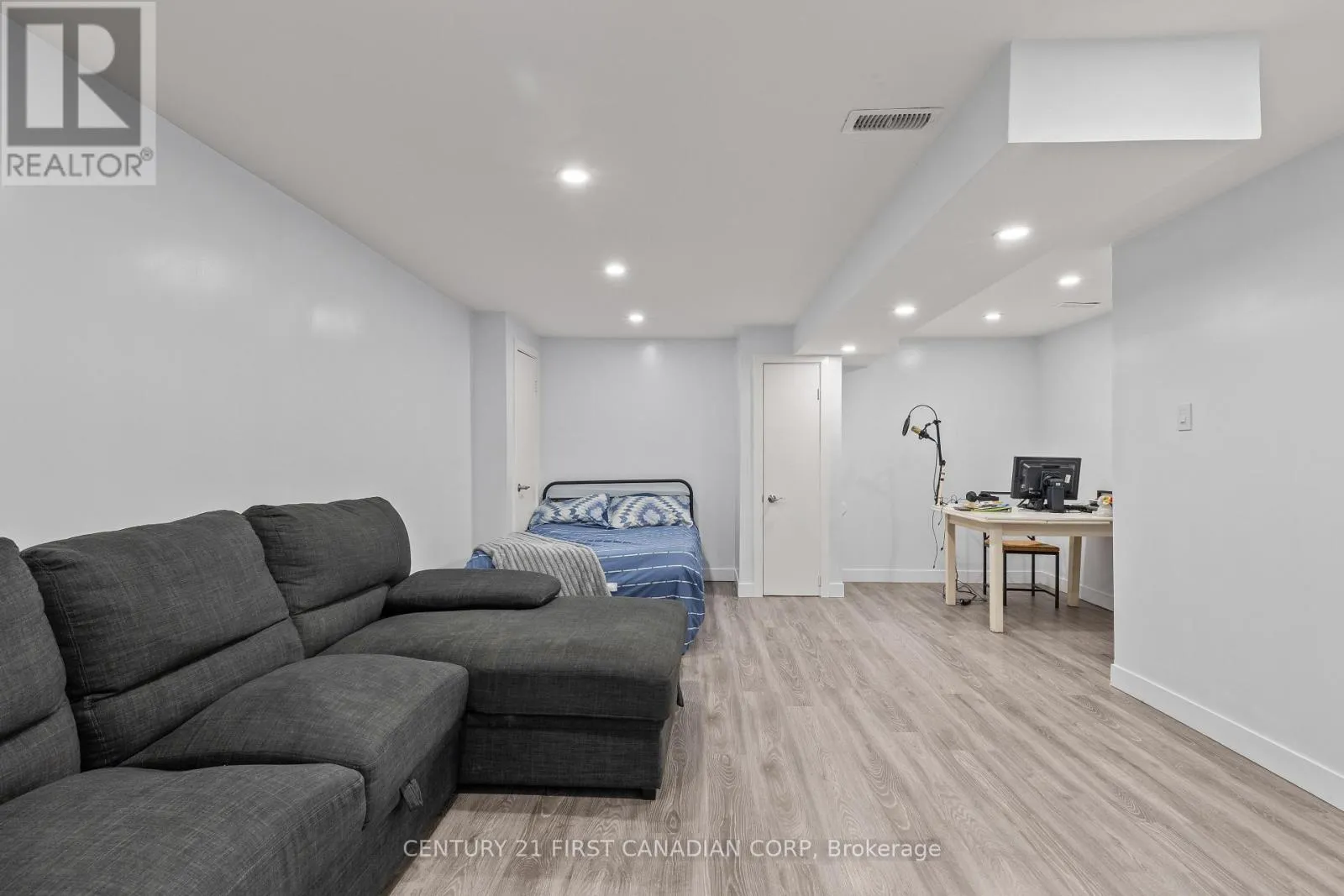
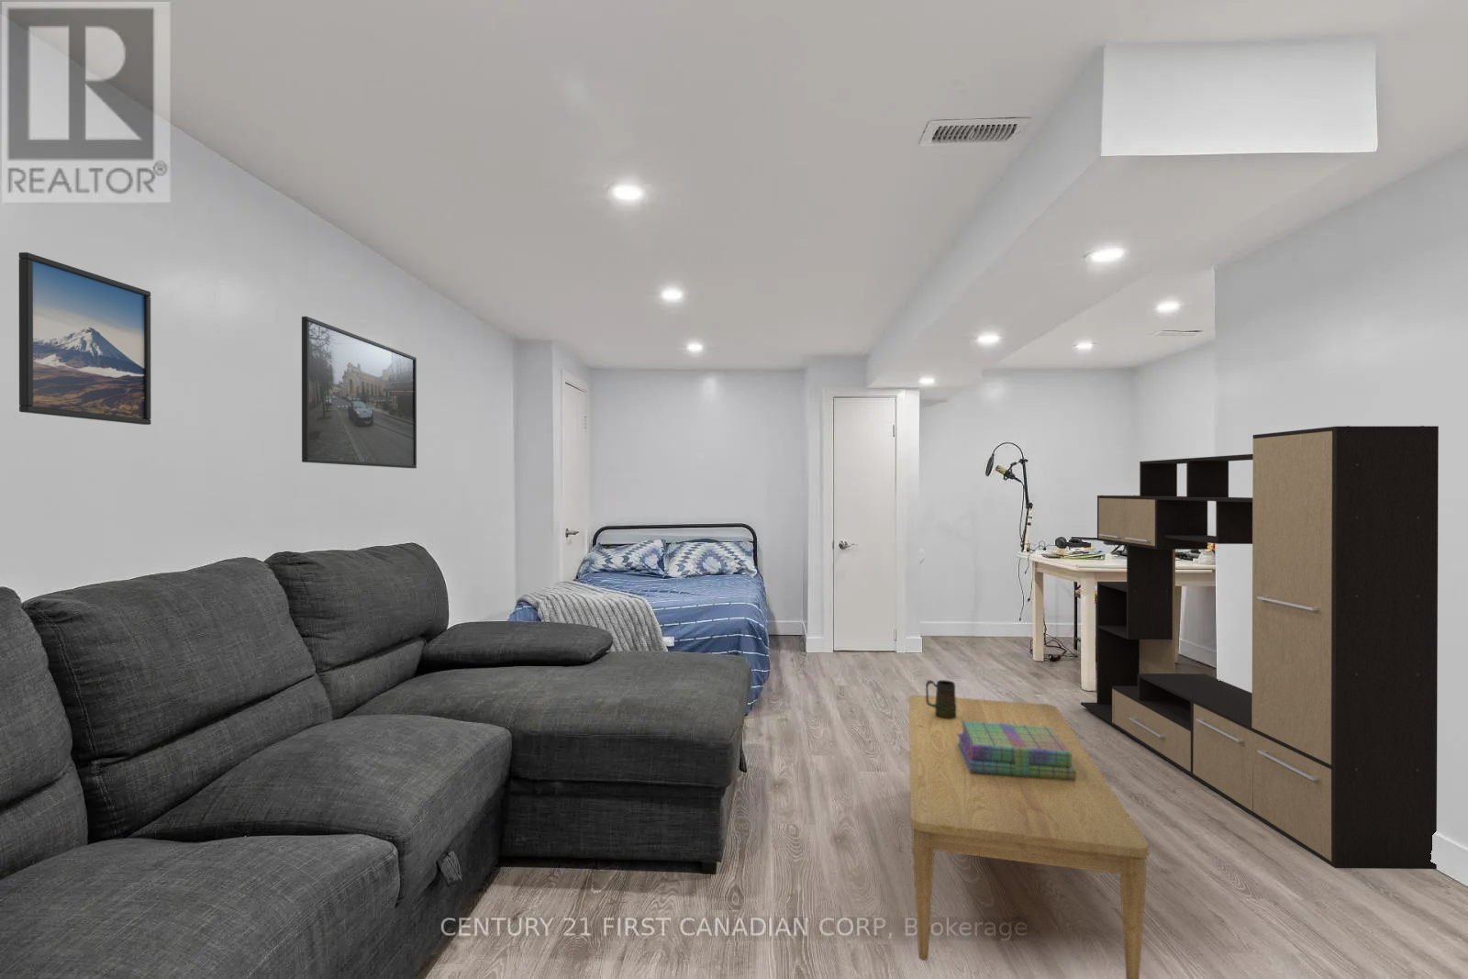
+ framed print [19,251,152,426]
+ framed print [301,316,417,469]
+ stack of books [958,721,1076,780]
+ media console [1080,425,1440,870]
+ mug [925,679,956,719]
+ coffee table [909,694,1150,979]
